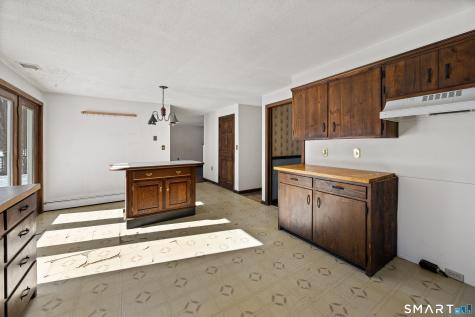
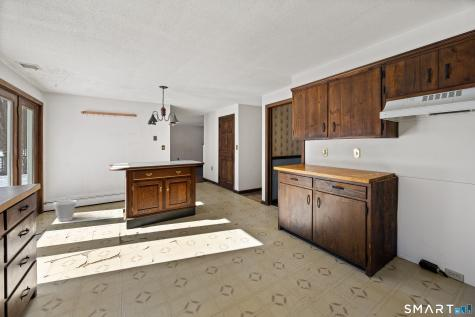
+ wastebasket [52,199,78,222]
